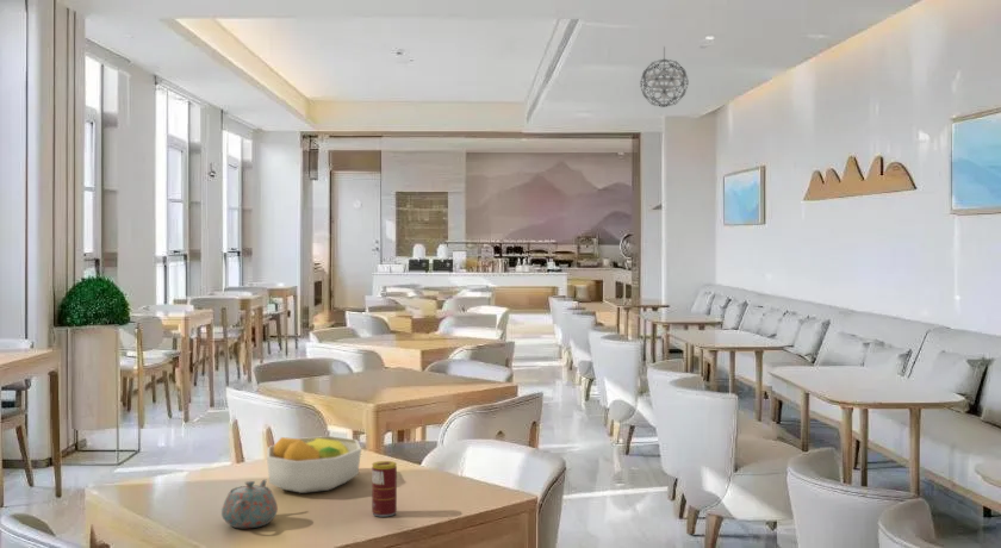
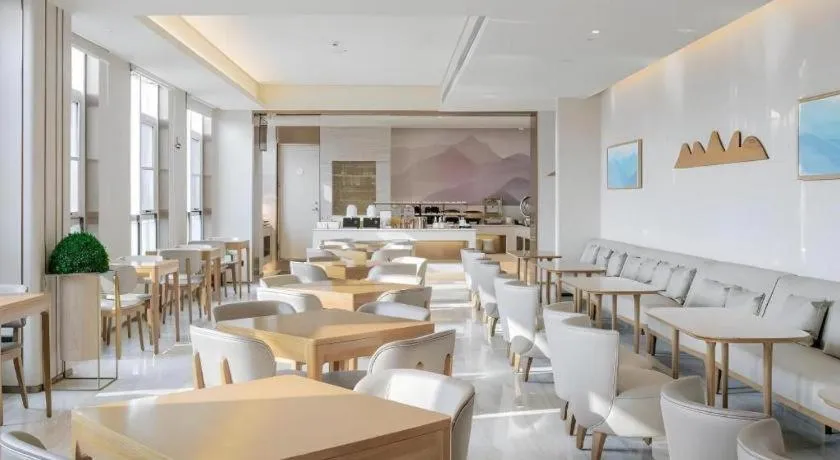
- beverage can [371,460,398,518]
- teapot [220,479,279,529]
- pendant light [639,45,690,108]
- fruit bowl [266,435,362,494]
